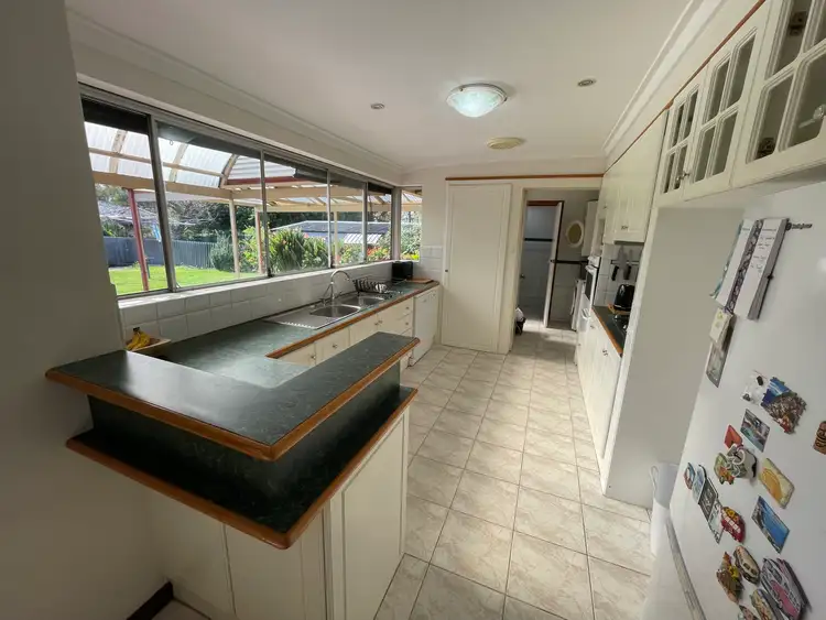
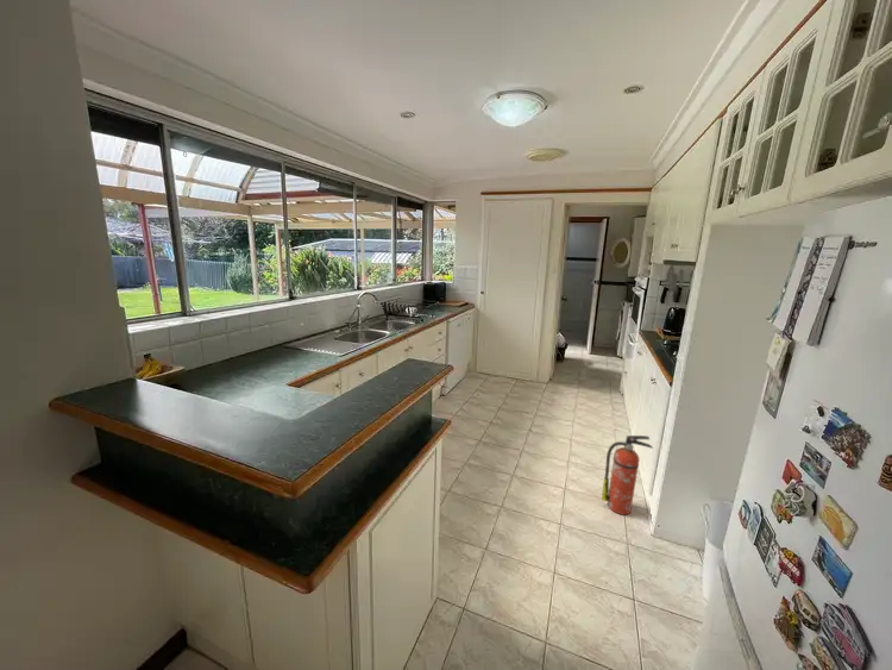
+ fire extinguisher [601,434,654,515]
